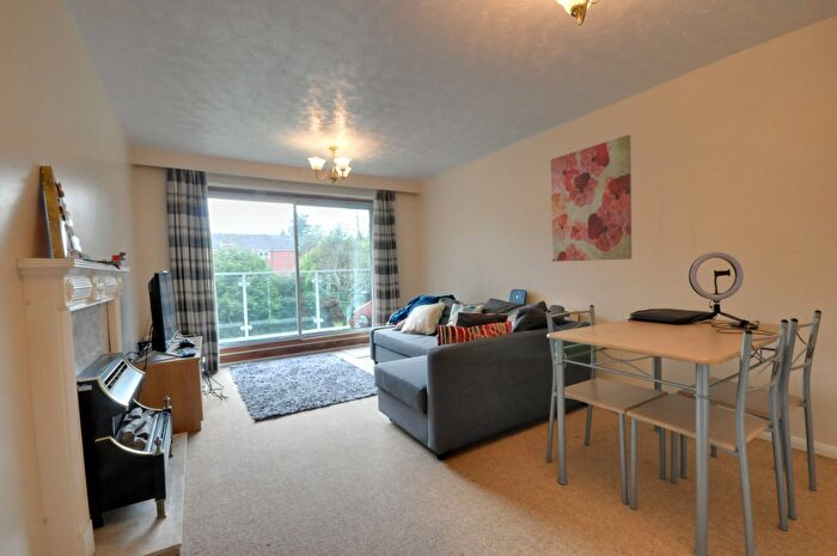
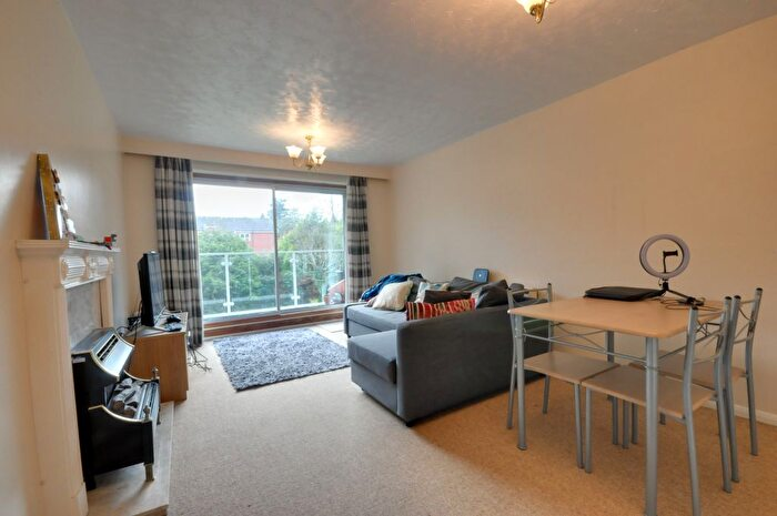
- wall art [550,134,633,263]
